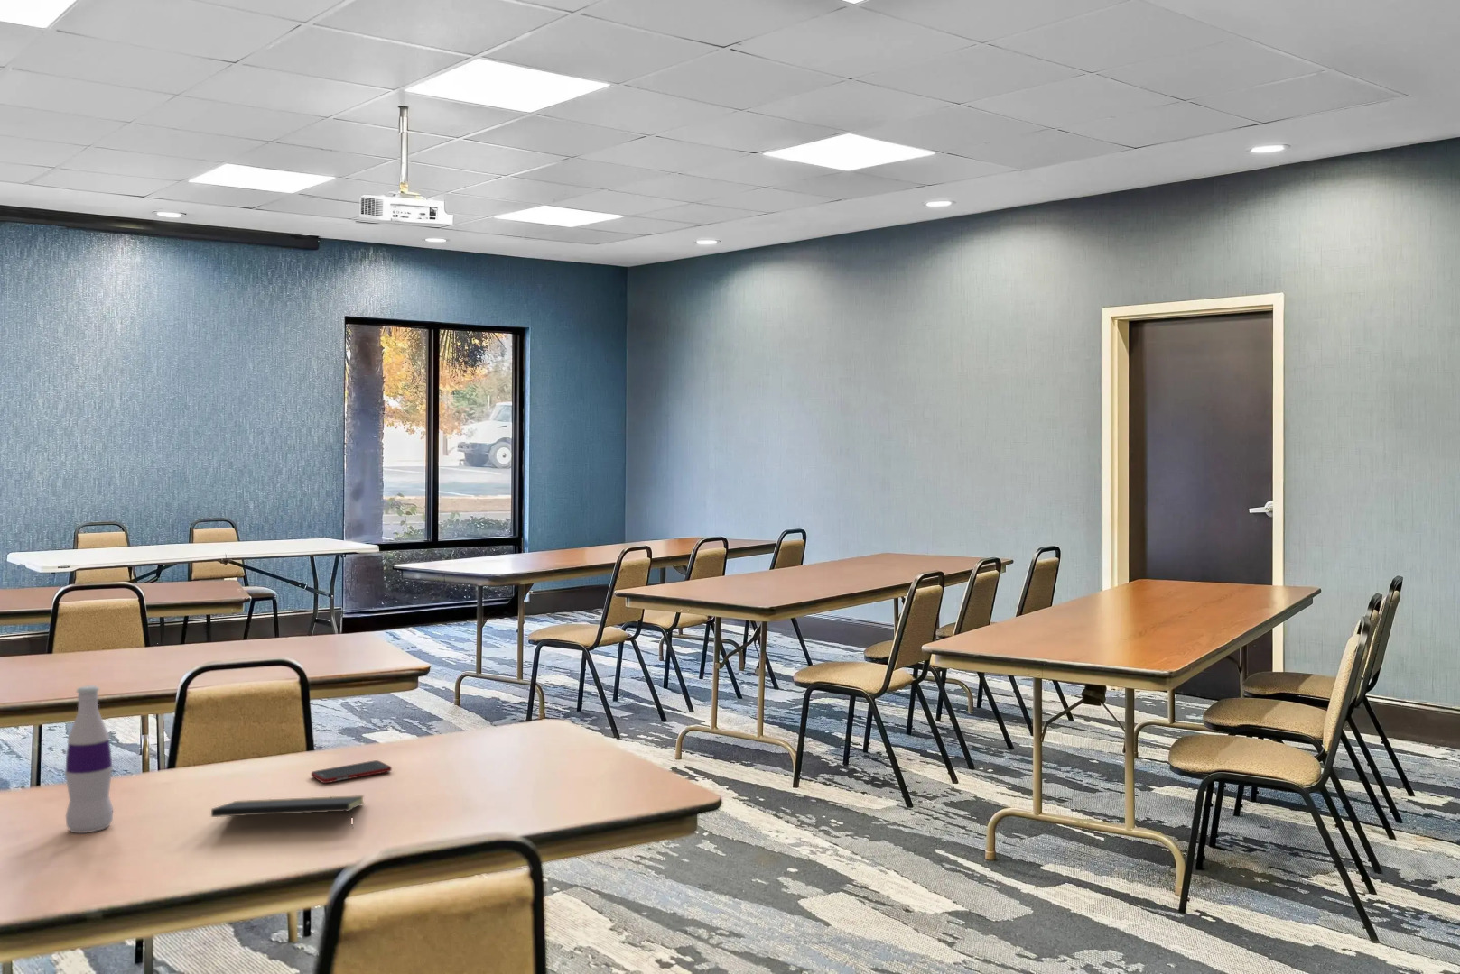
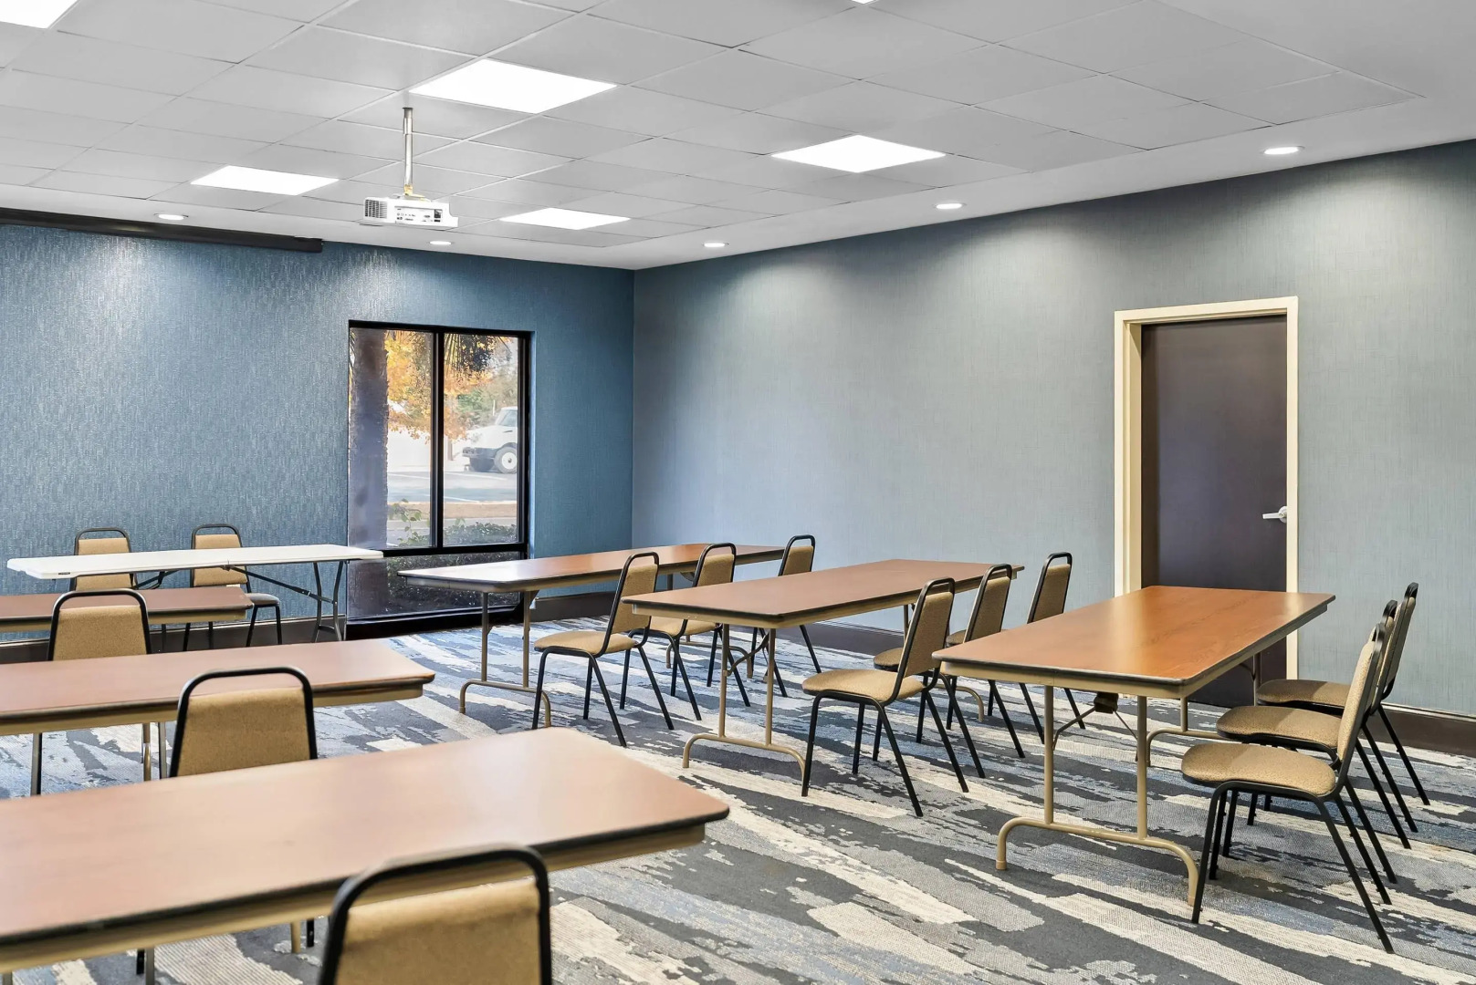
- cell phone [310,760,393,784]
- notepad [210,795,364,828]
- bottle [63,685,114,834]
